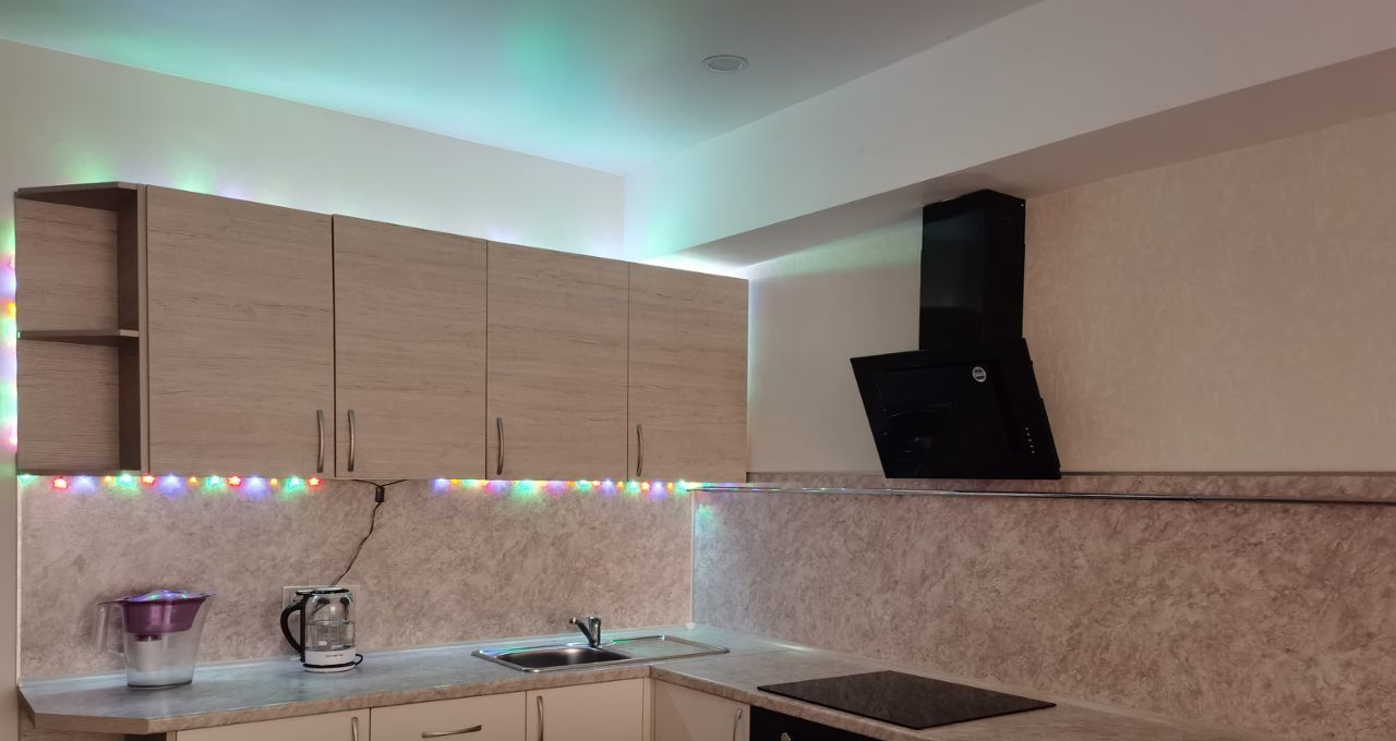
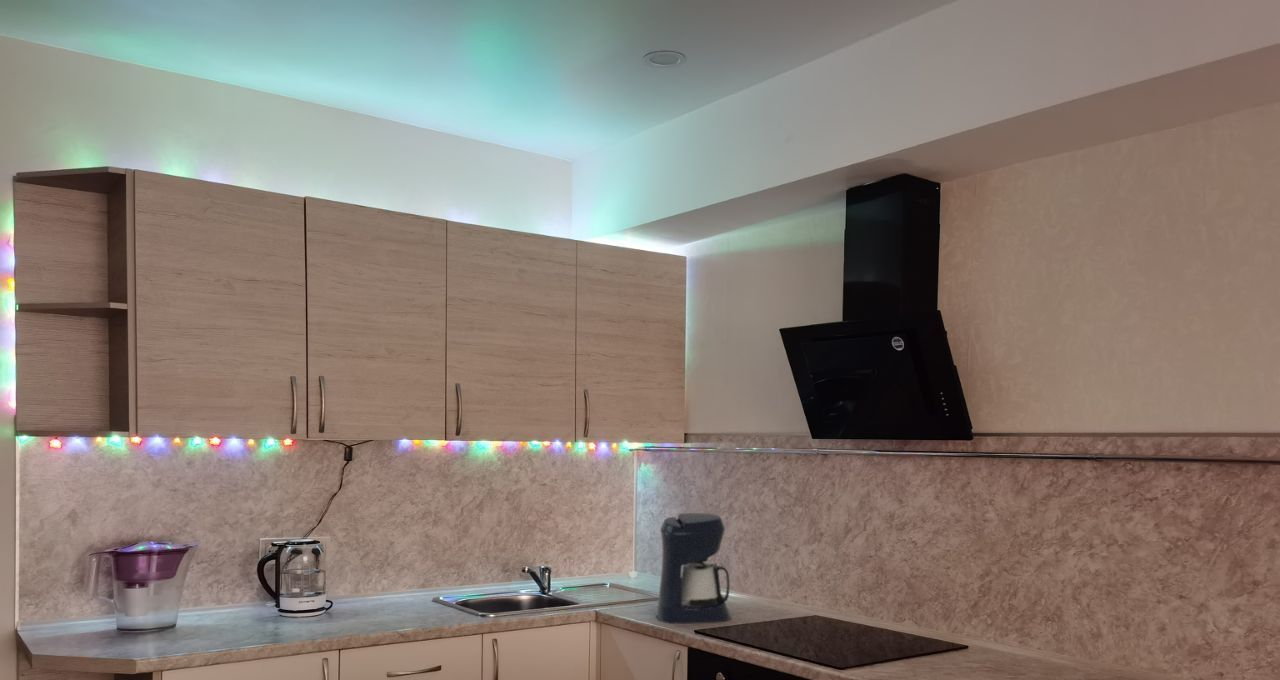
+ coffee maker [655,512,732,624]
